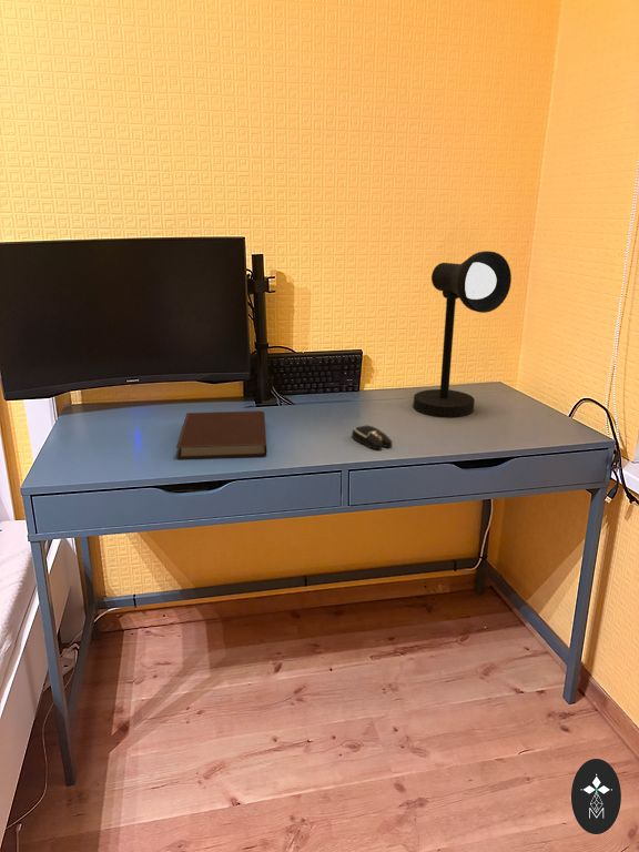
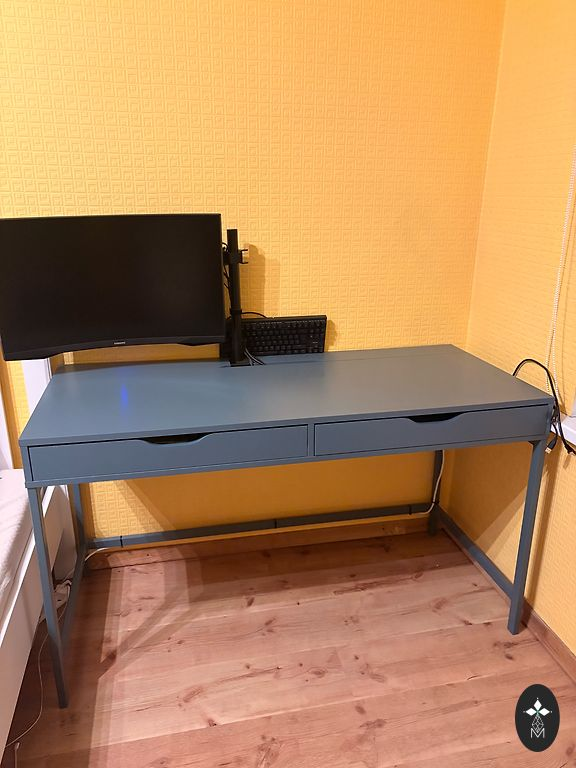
- computer mouse [351,424,393,450]
- desk lamp [413,250,513,418]
- notebook [175,409,267,460]
